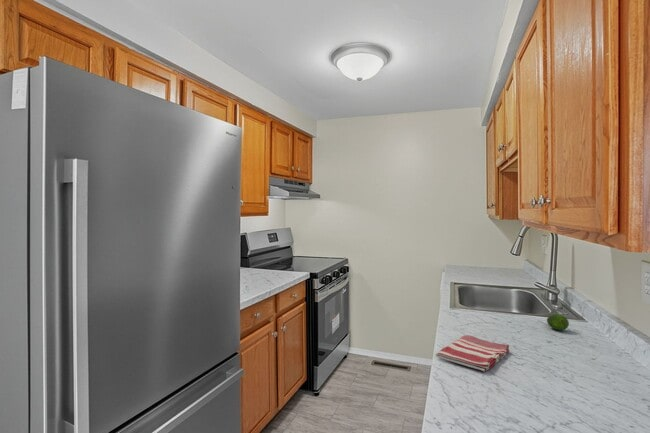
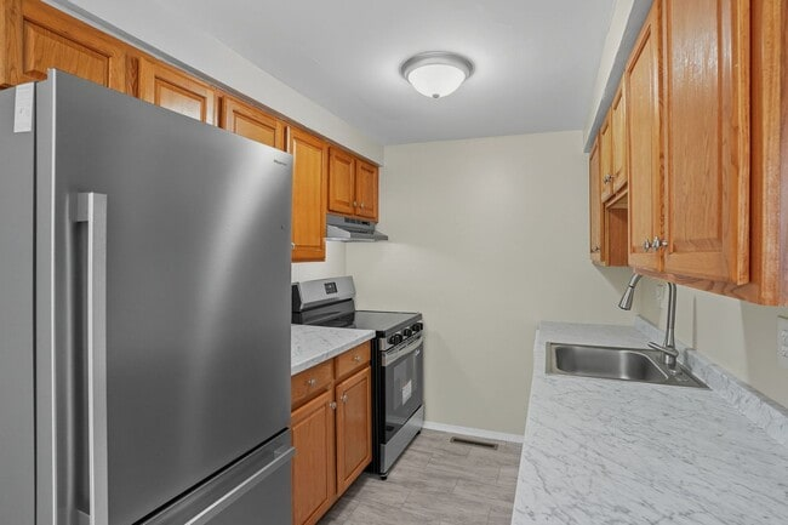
- dish towel [435,334,511,372]
- fruit [546,313,570,331]
